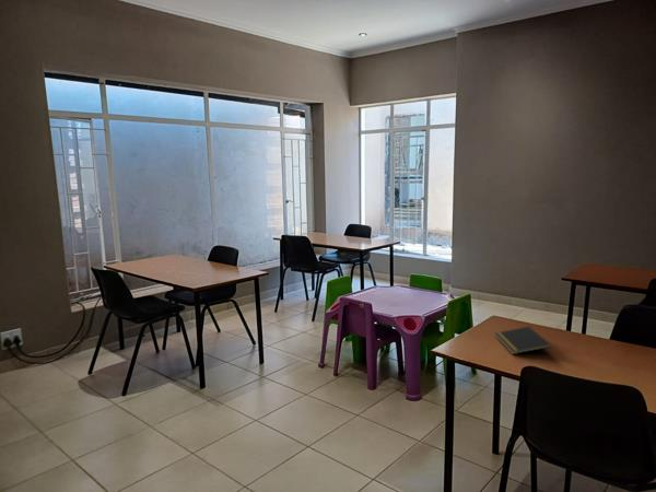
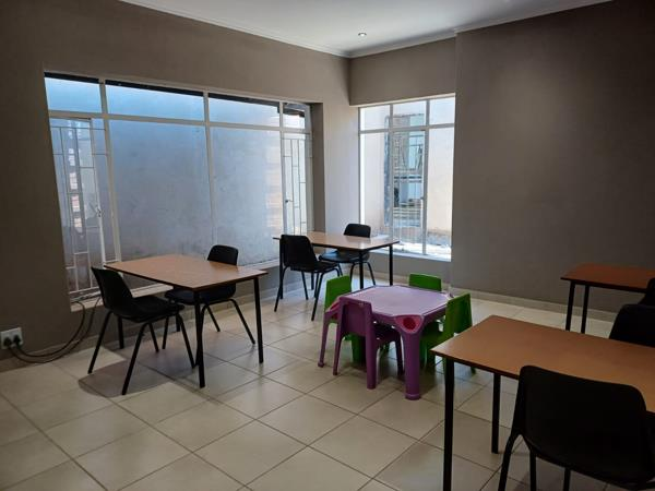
- notepad [494,326,552,355]
